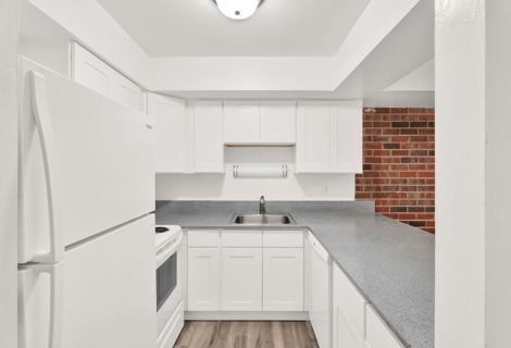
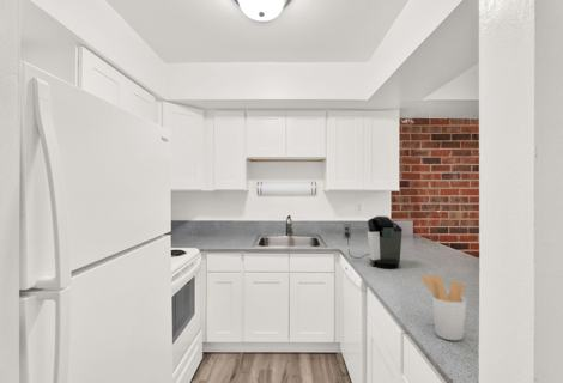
+ coffee maker [341,214,404,269]
+ utensil holder [419,273,467,341]
